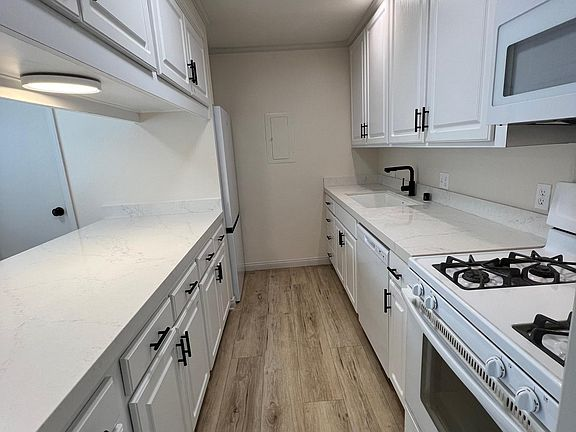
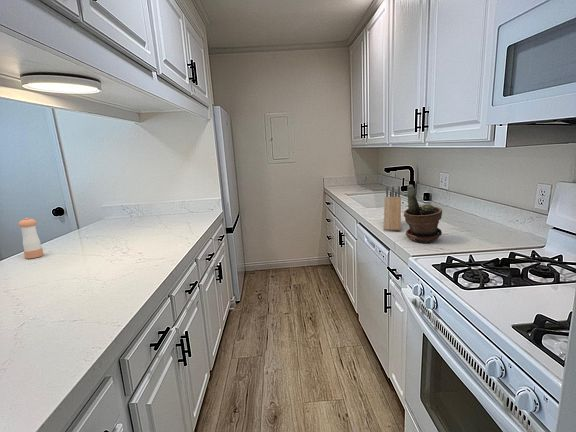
+ pepper shaker [17,217,45,260]
+ potted plant [403,184,443,244]
+ knife block [382,185,402,232]
